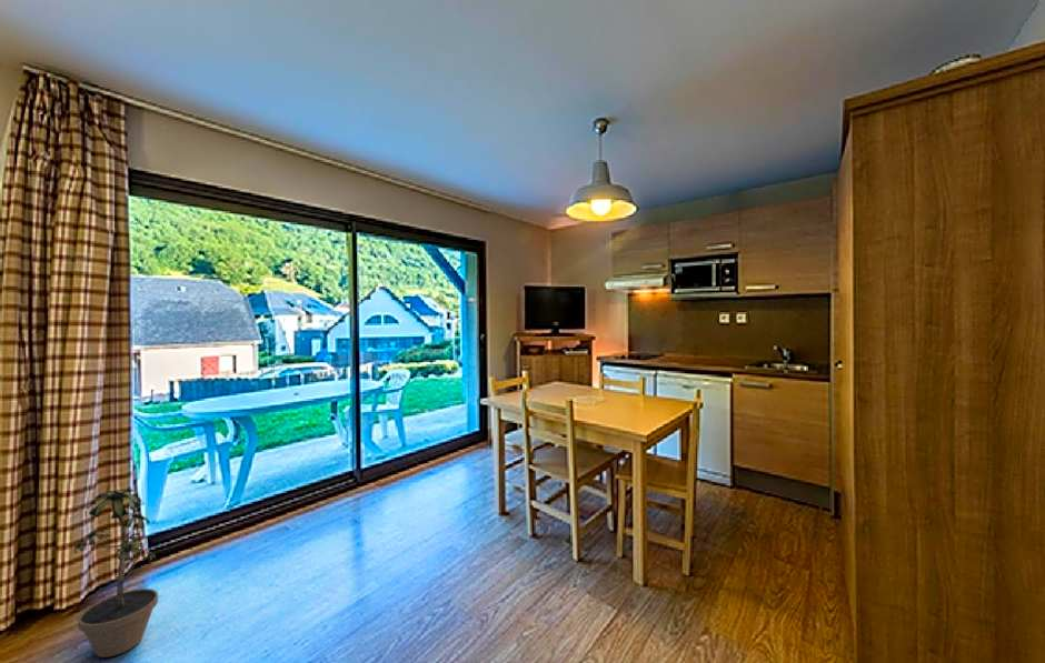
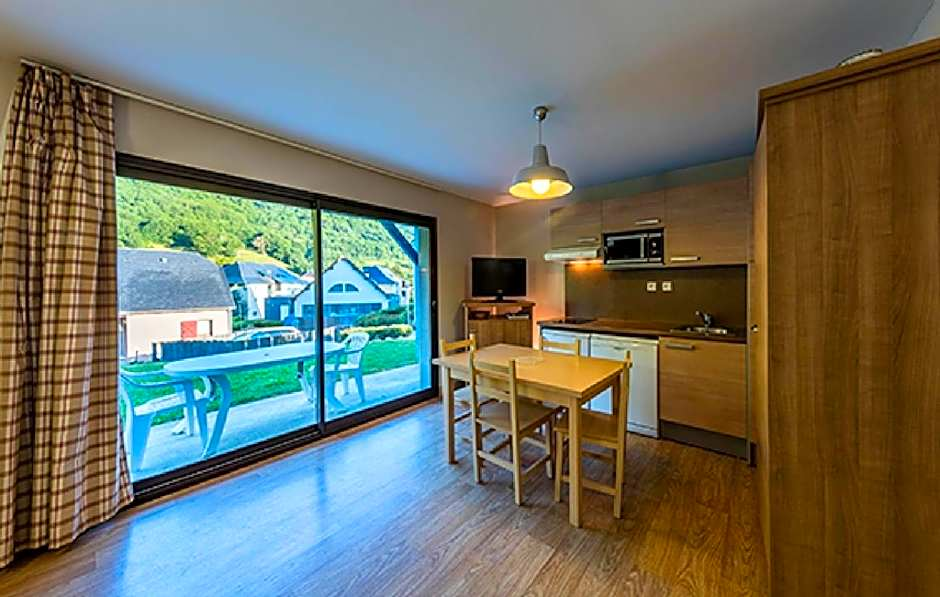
- potted plant [71,482,159,659]
